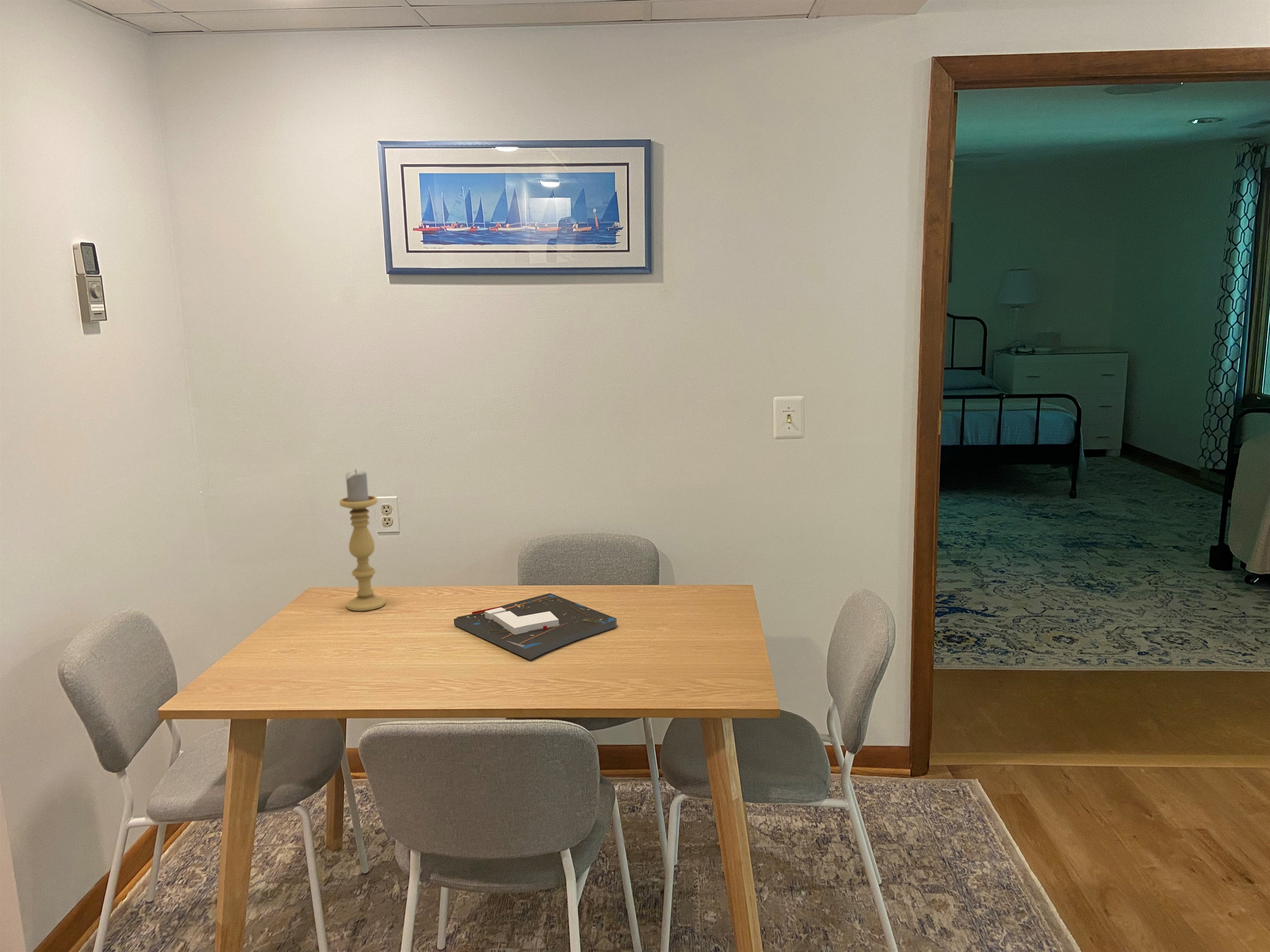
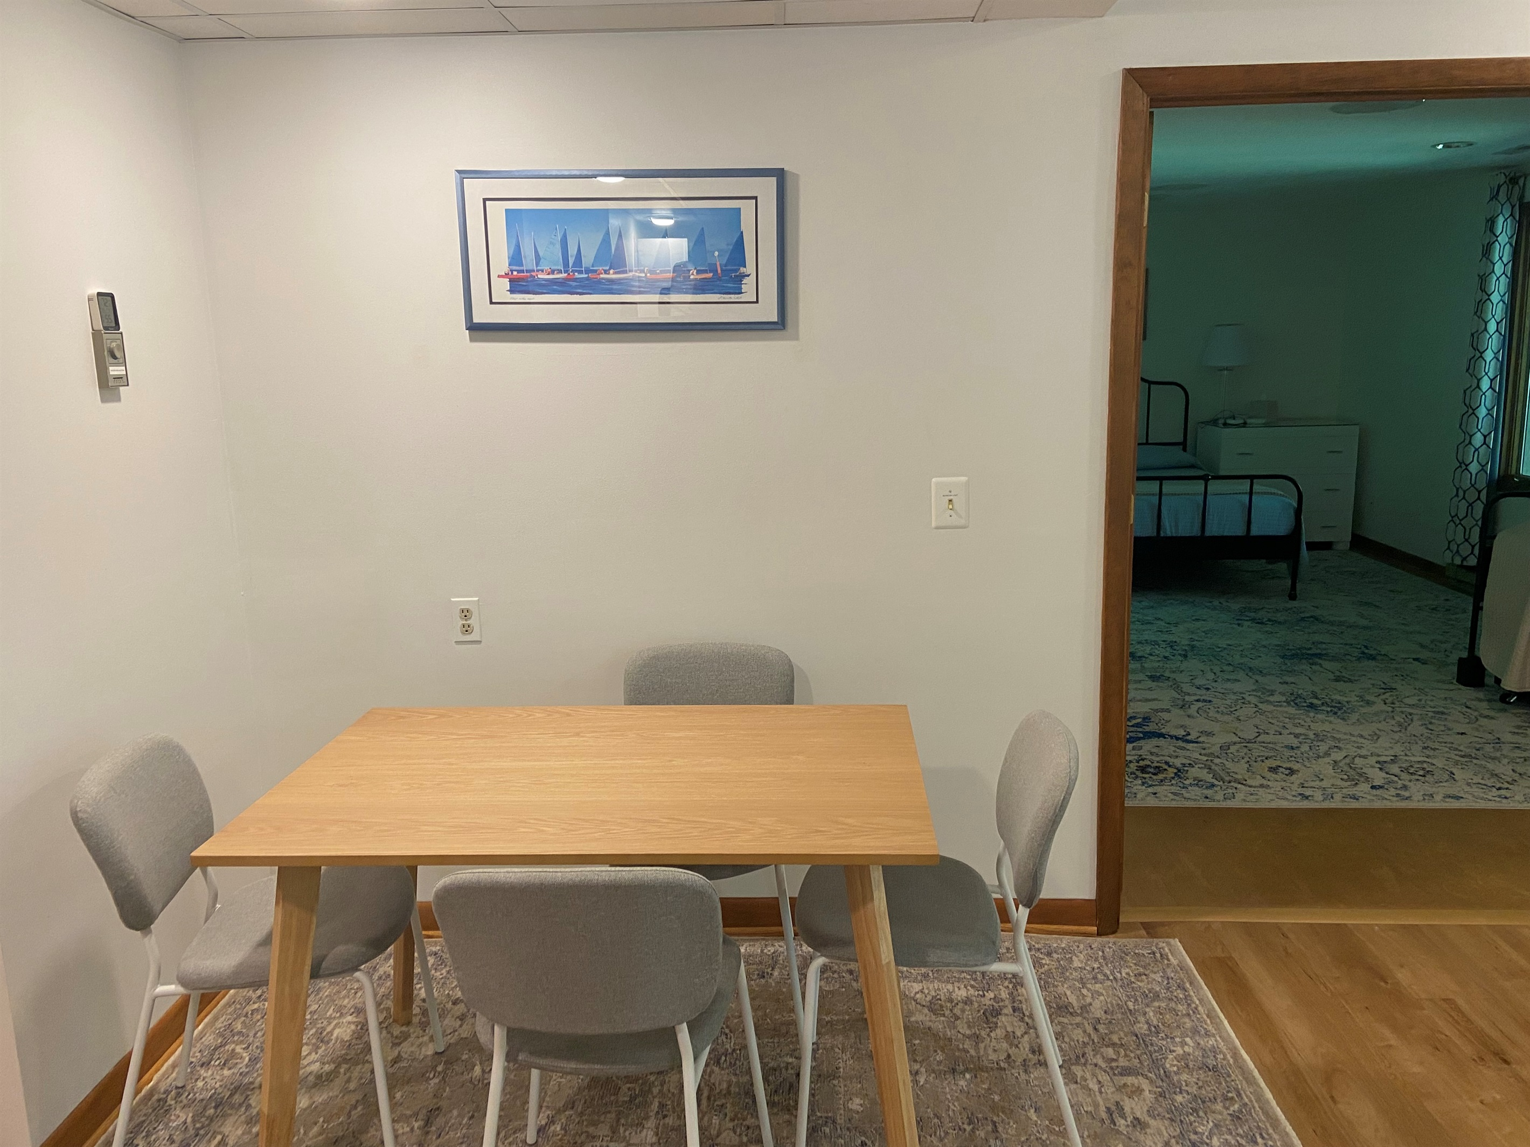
- board game [453,593,617,660]
- candle holder [339,469,386,611]
